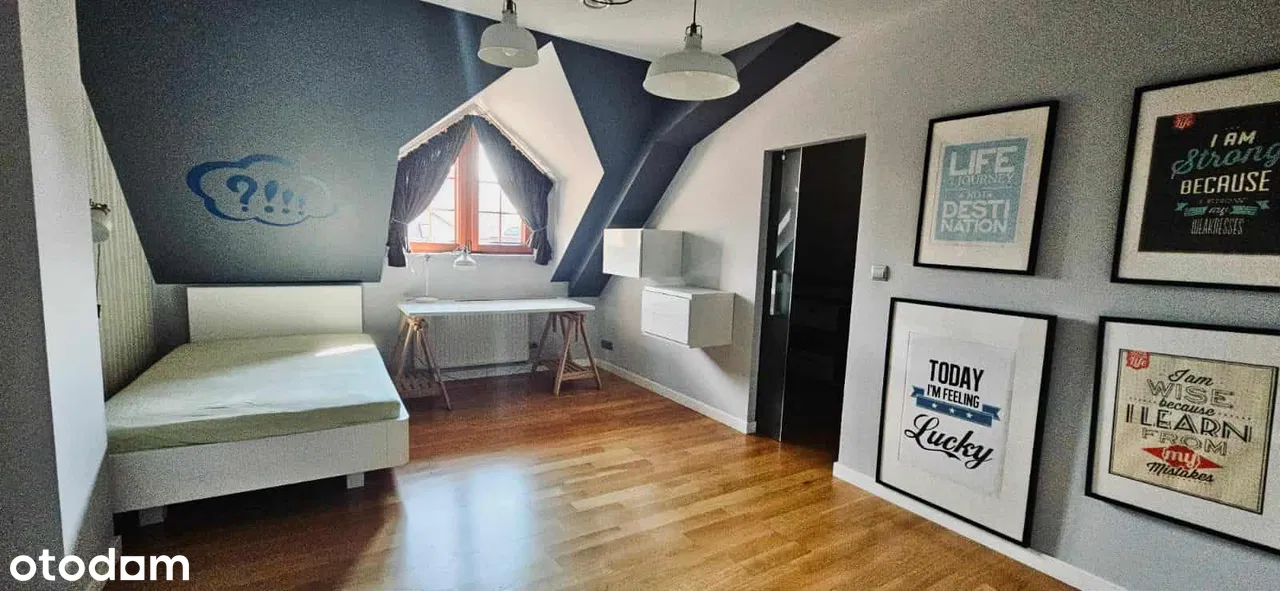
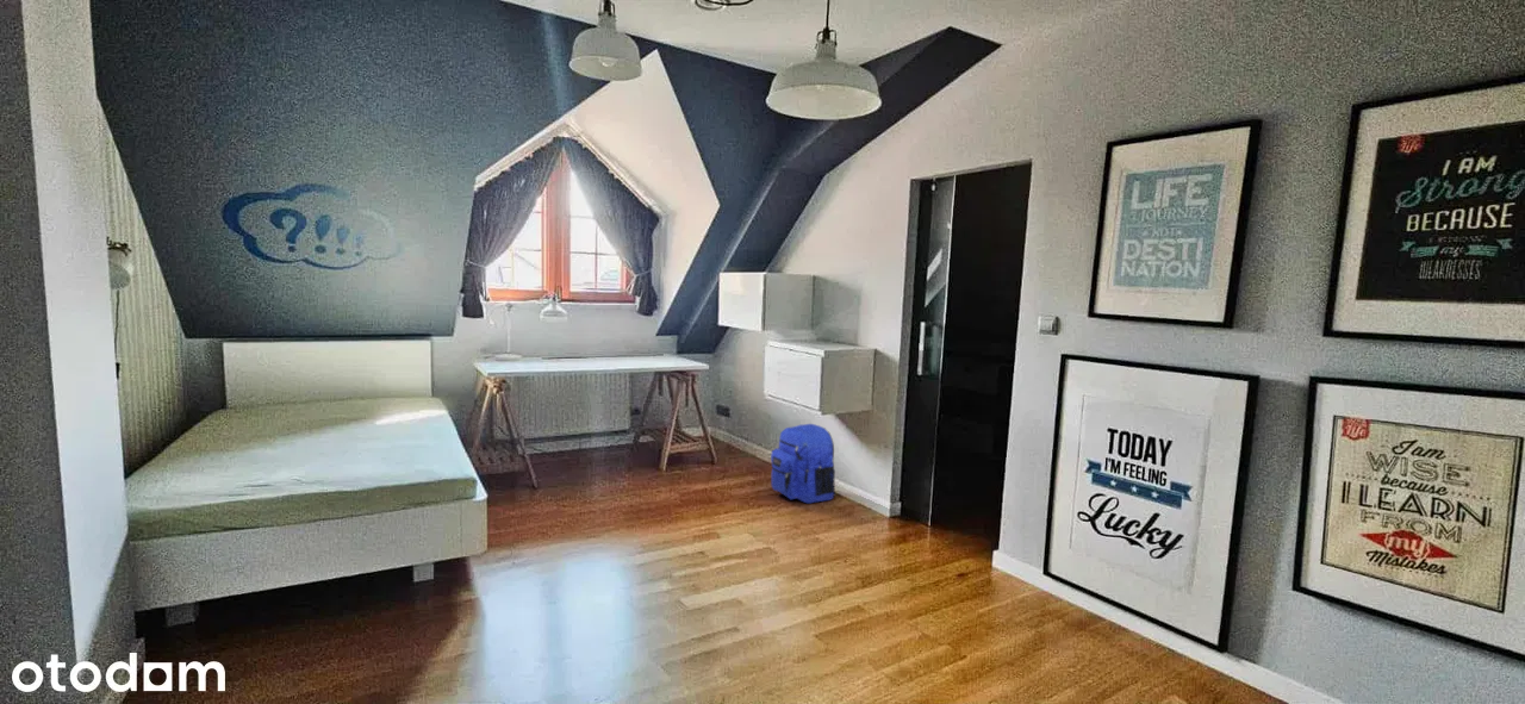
+ backpack [770,423,836,504]
